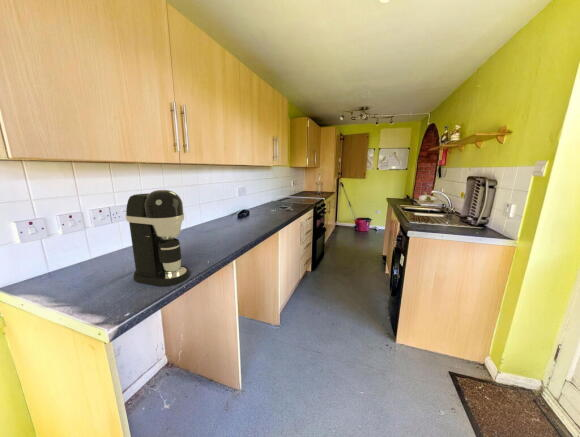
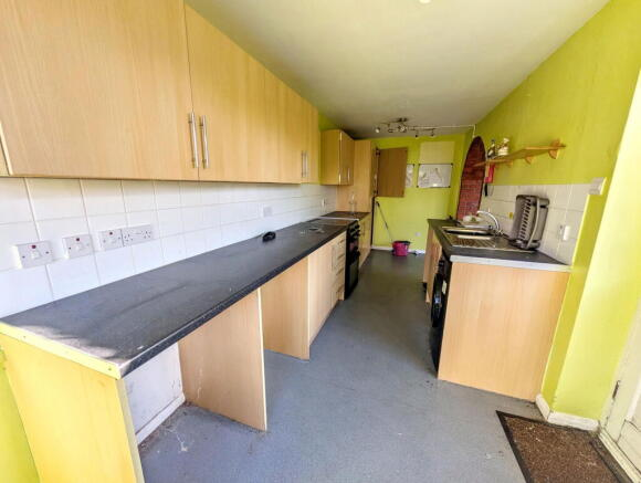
- coffee maker [125,189,191,287]
